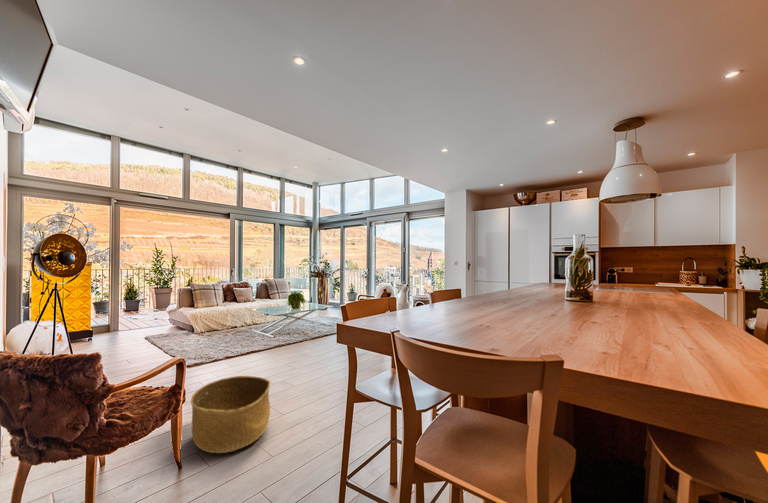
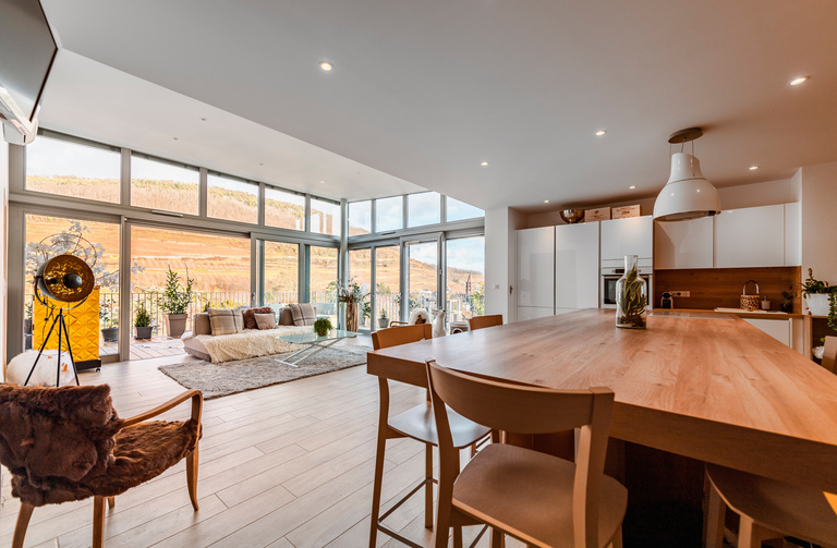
- basket [190,375,272,454]
